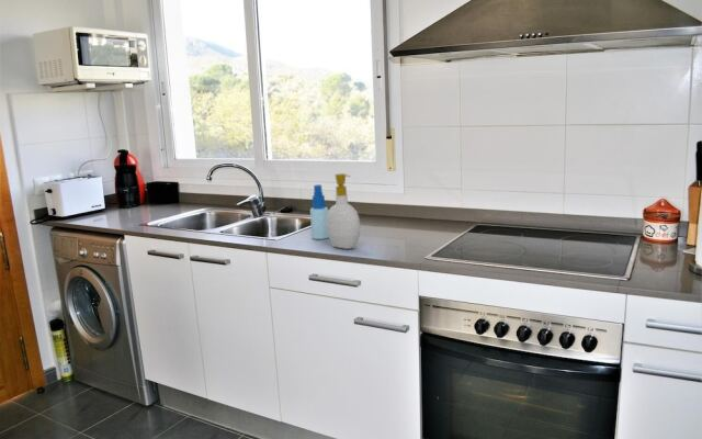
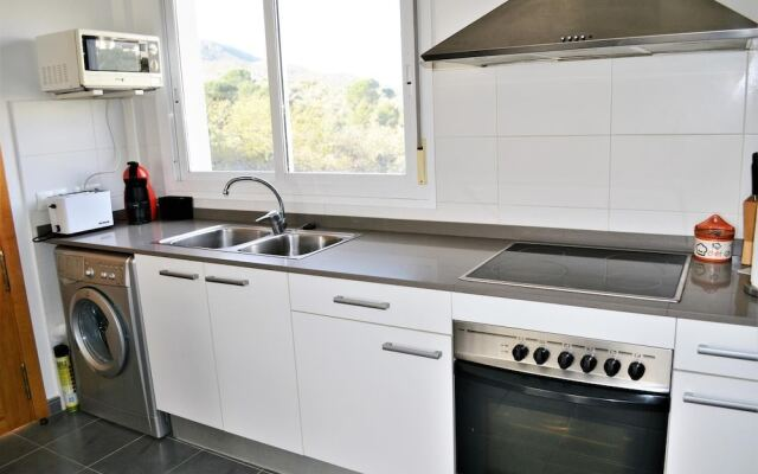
- soap bottle [326,172,361,250]
- spray bottle [309,183,329,240]
